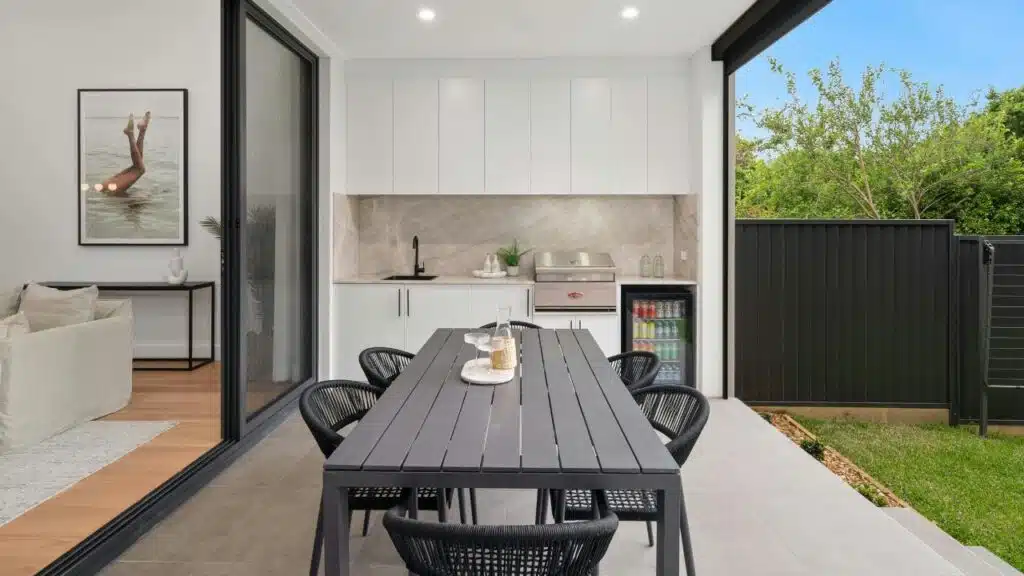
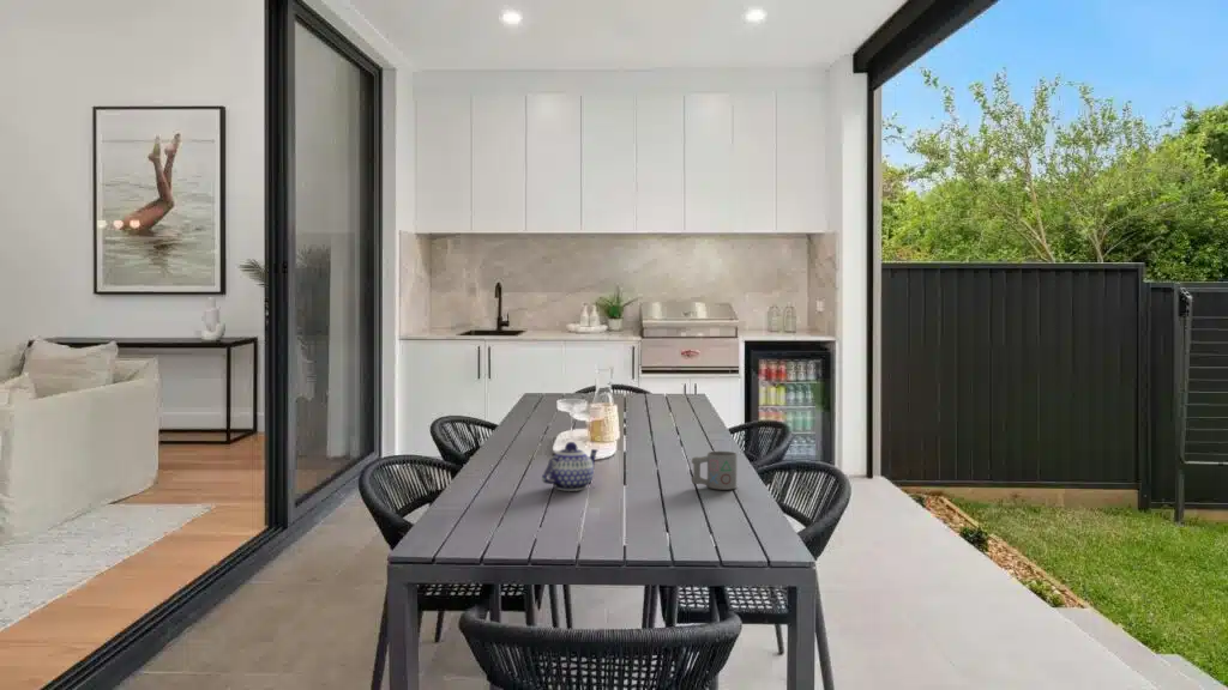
+ mug [691,450,739,491]
+ teapot [541,441,600,492]
